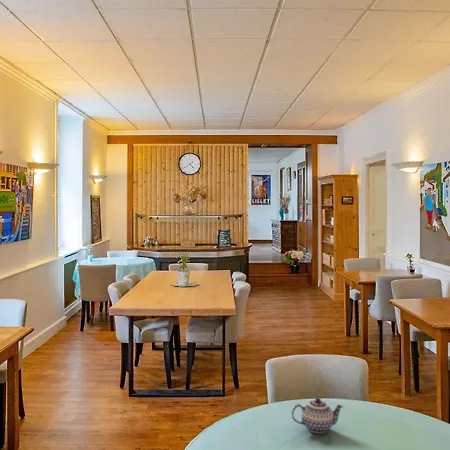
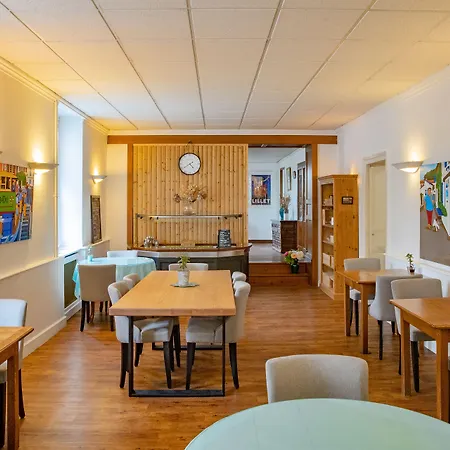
- teapot [291,397,344,434]
